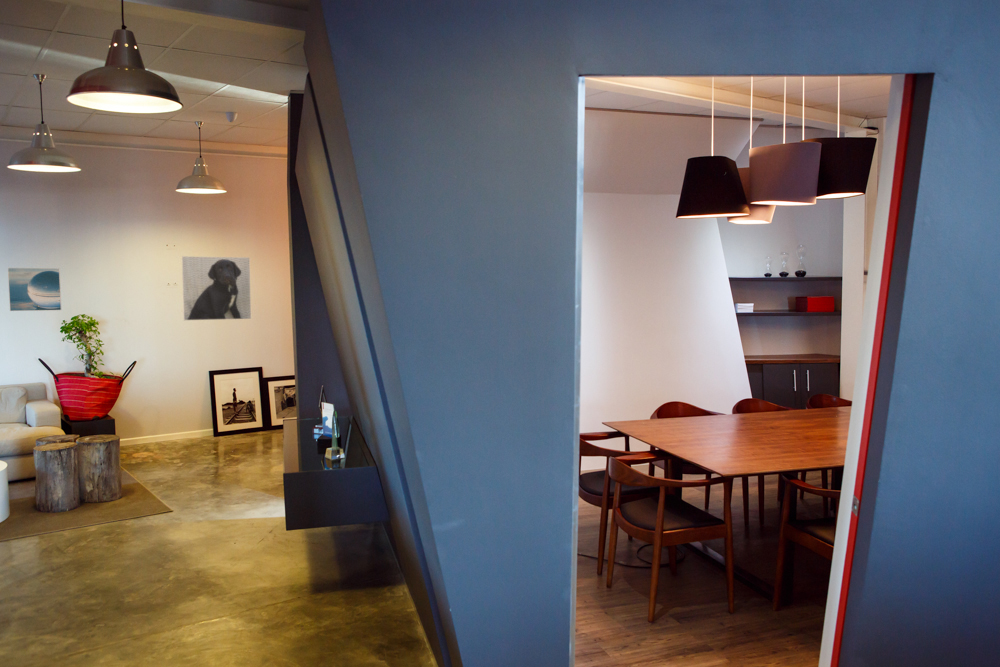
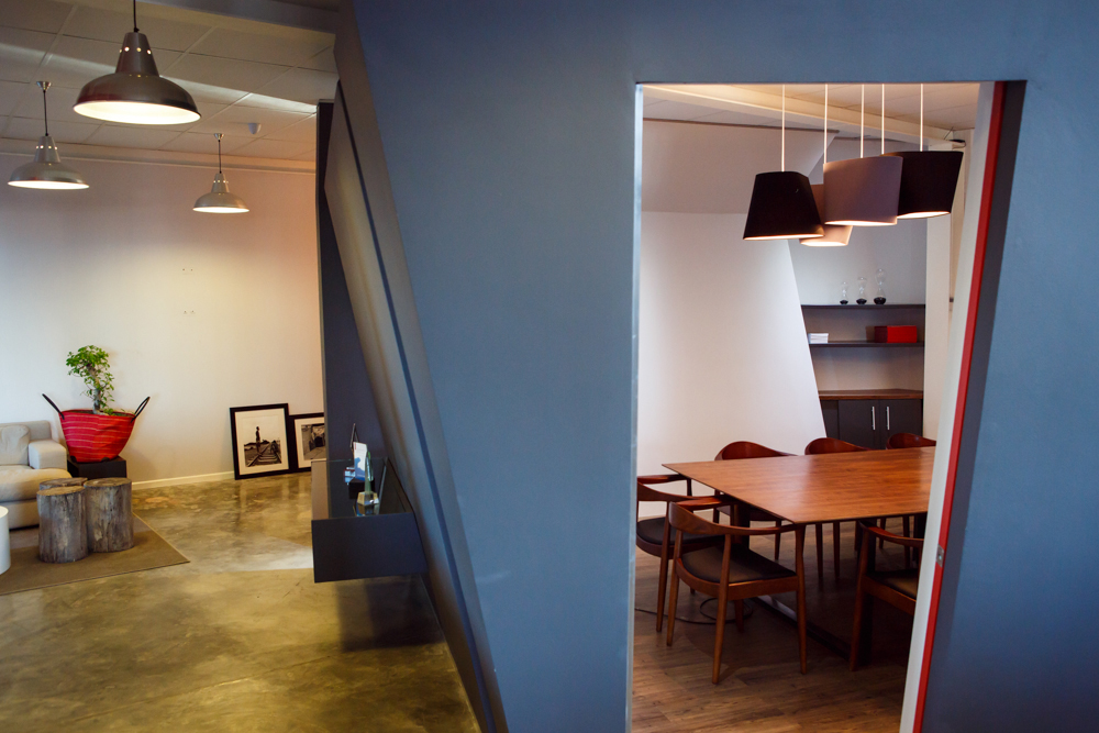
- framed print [181,255,252,321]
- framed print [7,267,62,312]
